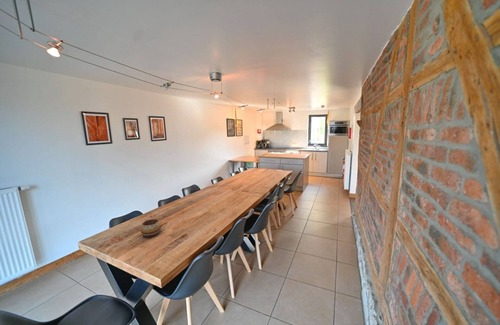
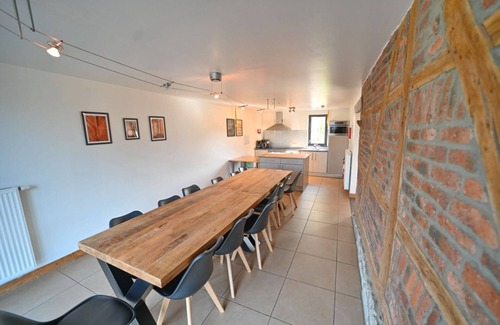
- decorative bowl [140,218,162,238]
